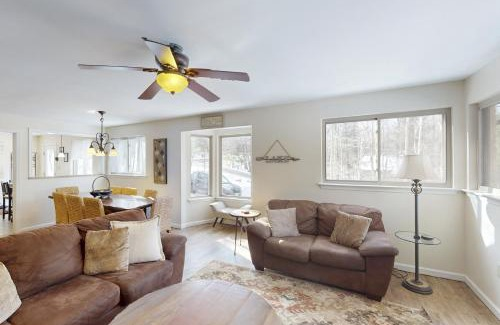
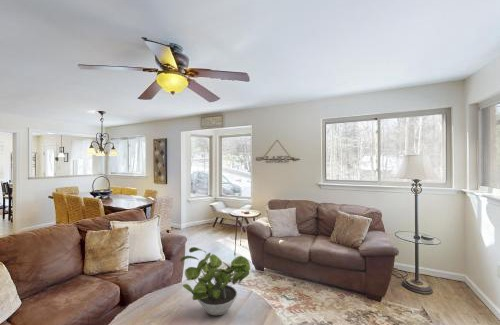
+ potted plant [179,246,251,316]
